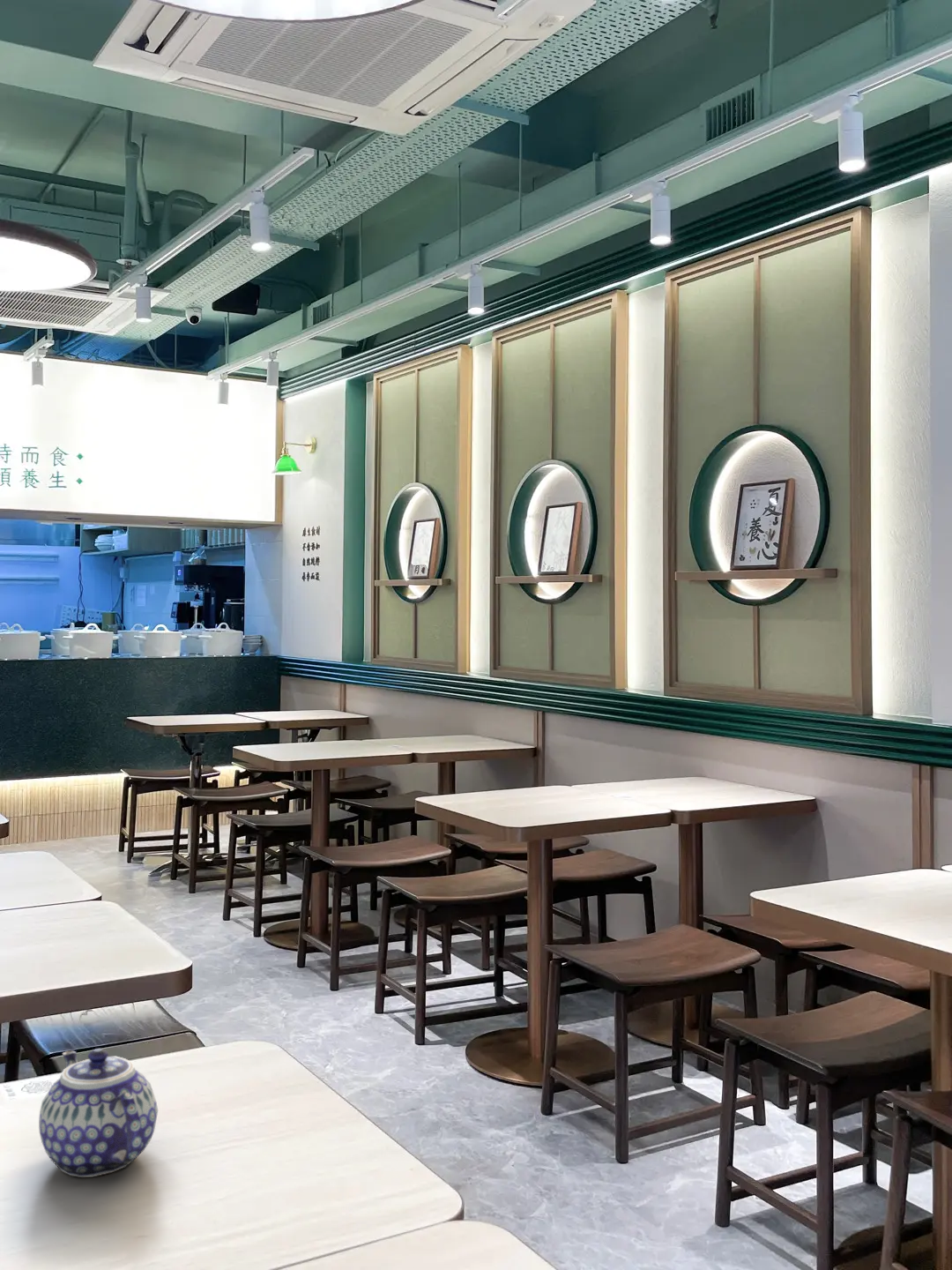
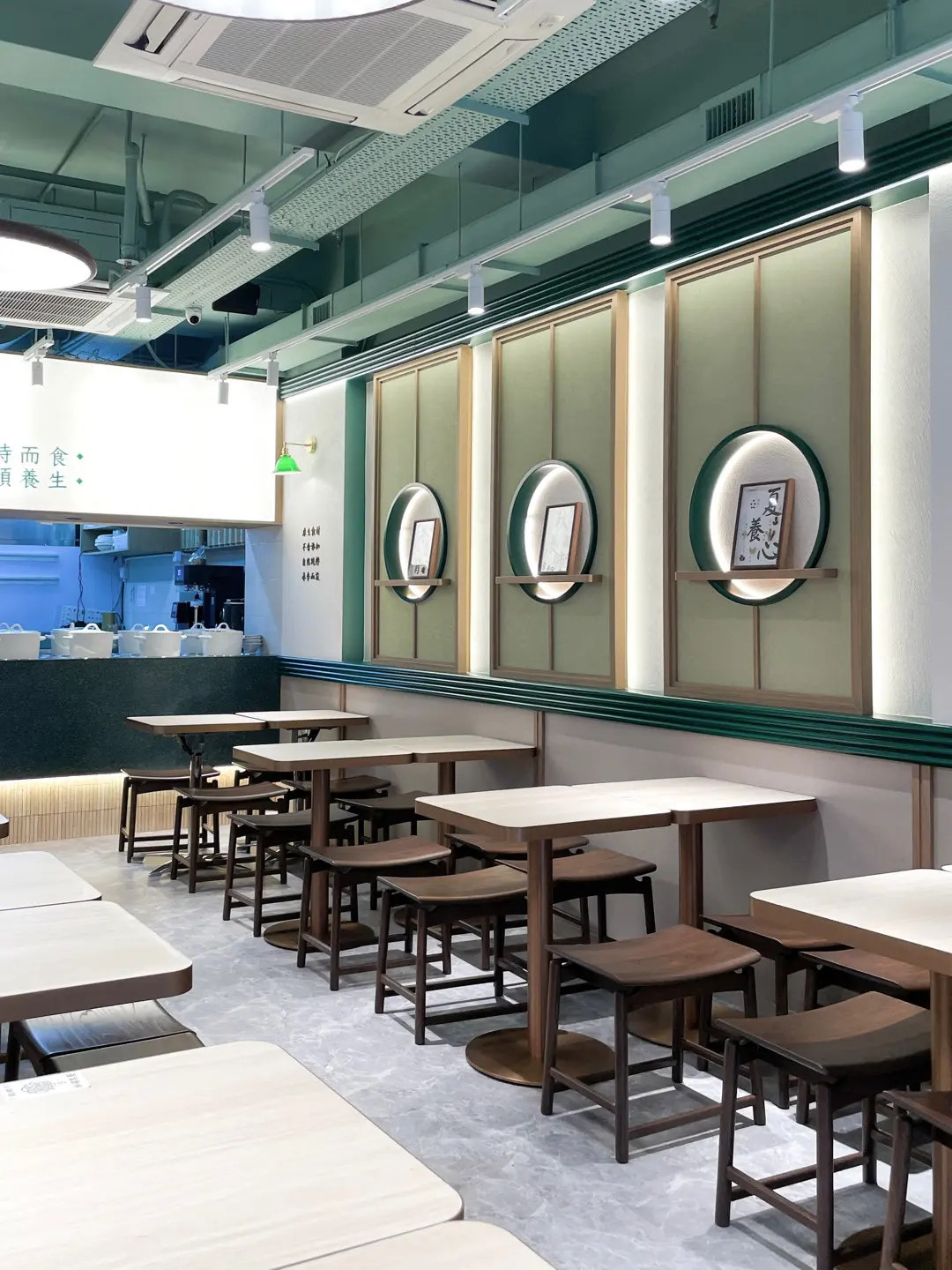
- teapot [38,1048,159,1178]
